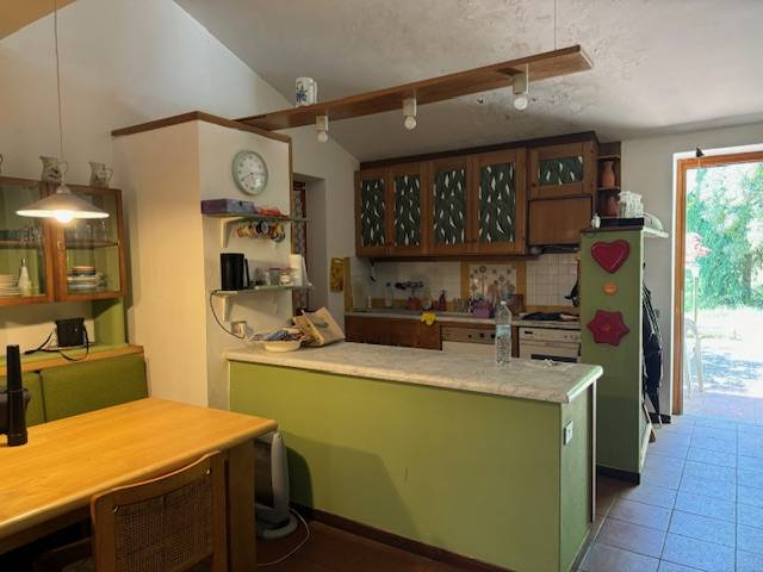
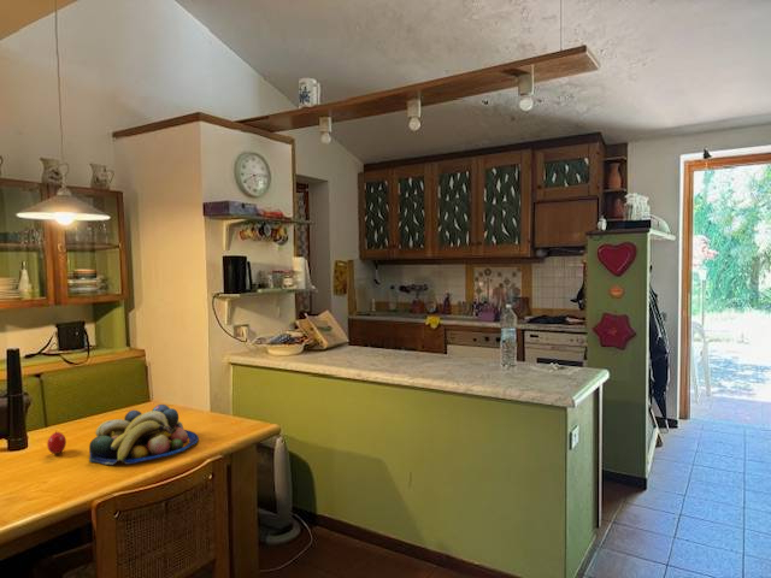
+ apple [46,430,67,455]
+ fruit bowl [88,403,200,466]
